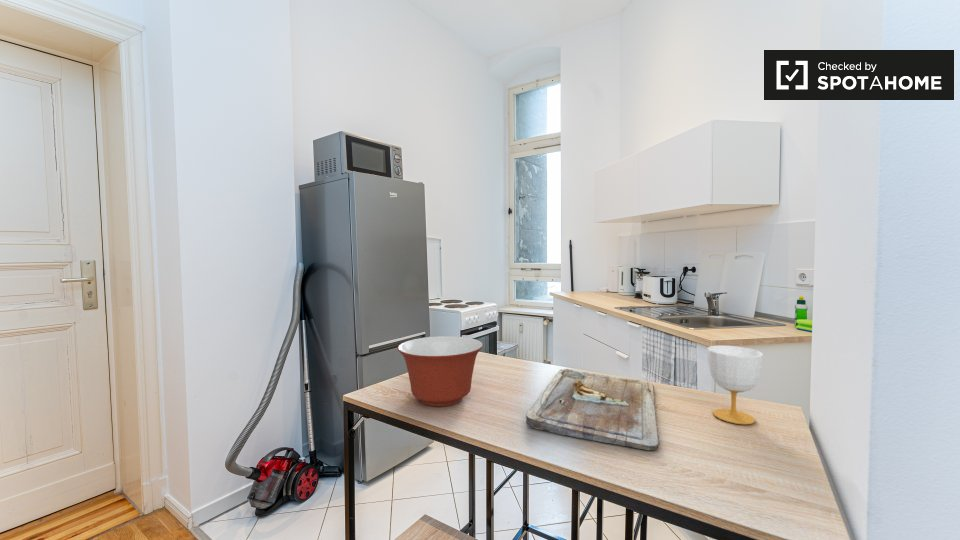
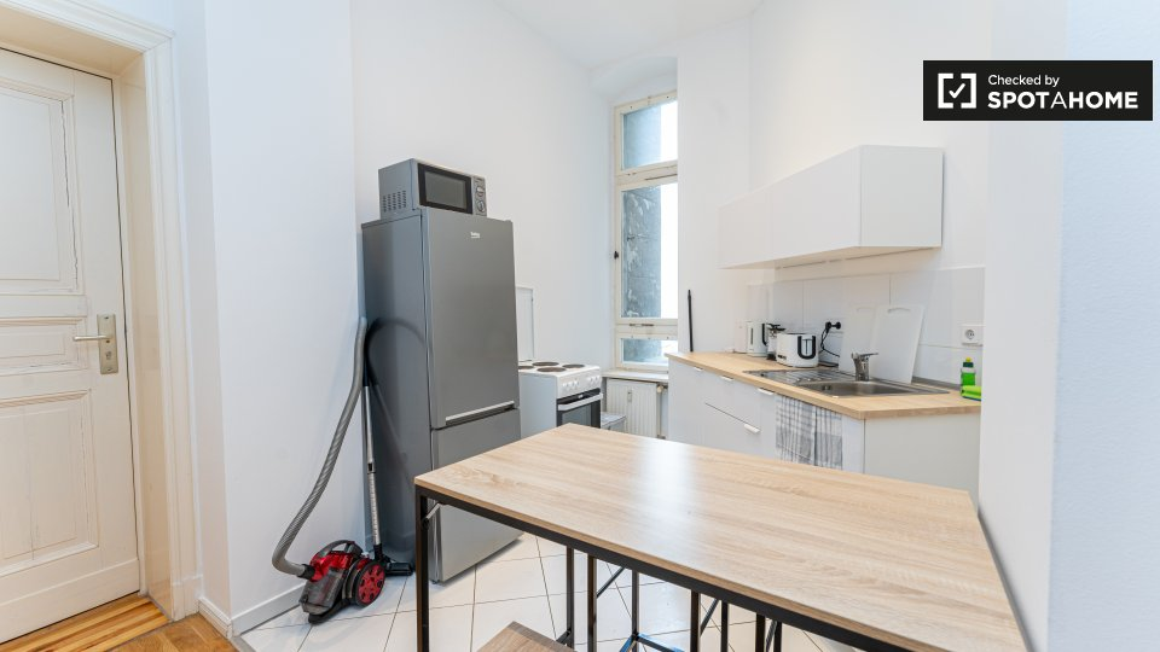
- mixing bowl [397,335,484,407]
- cutting board [525,368,660,451]
- cup [706,344,764,426]
